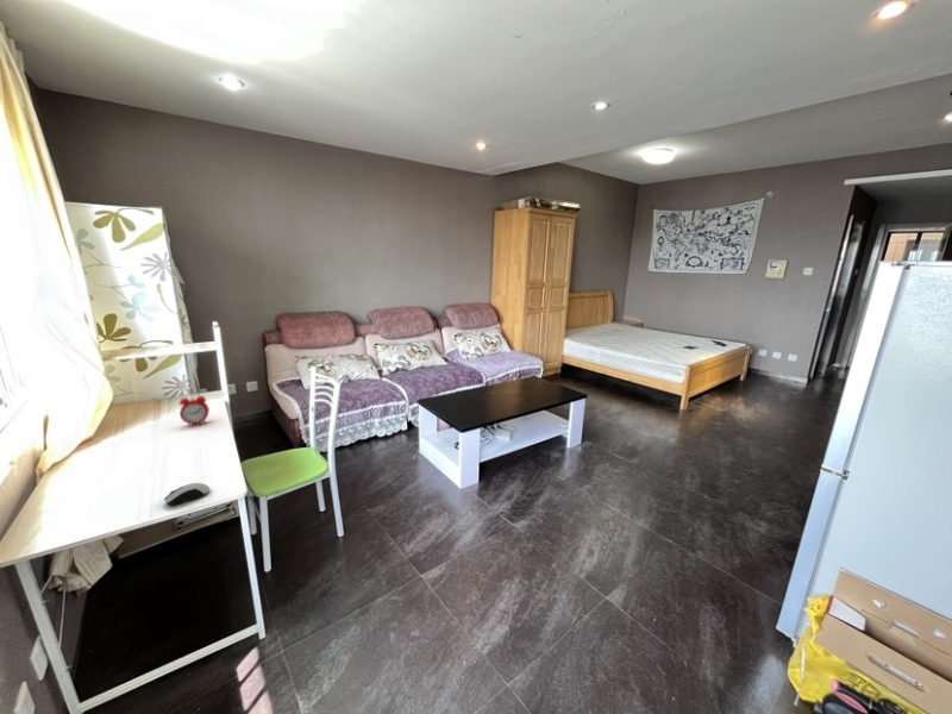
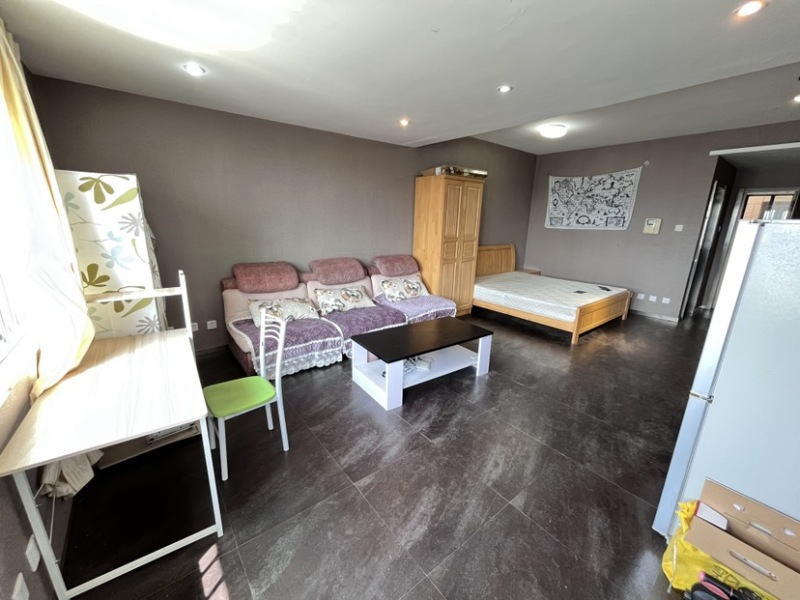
- alarm clock [178,390,211,427]
- computer mouse [163,482,211,507]
